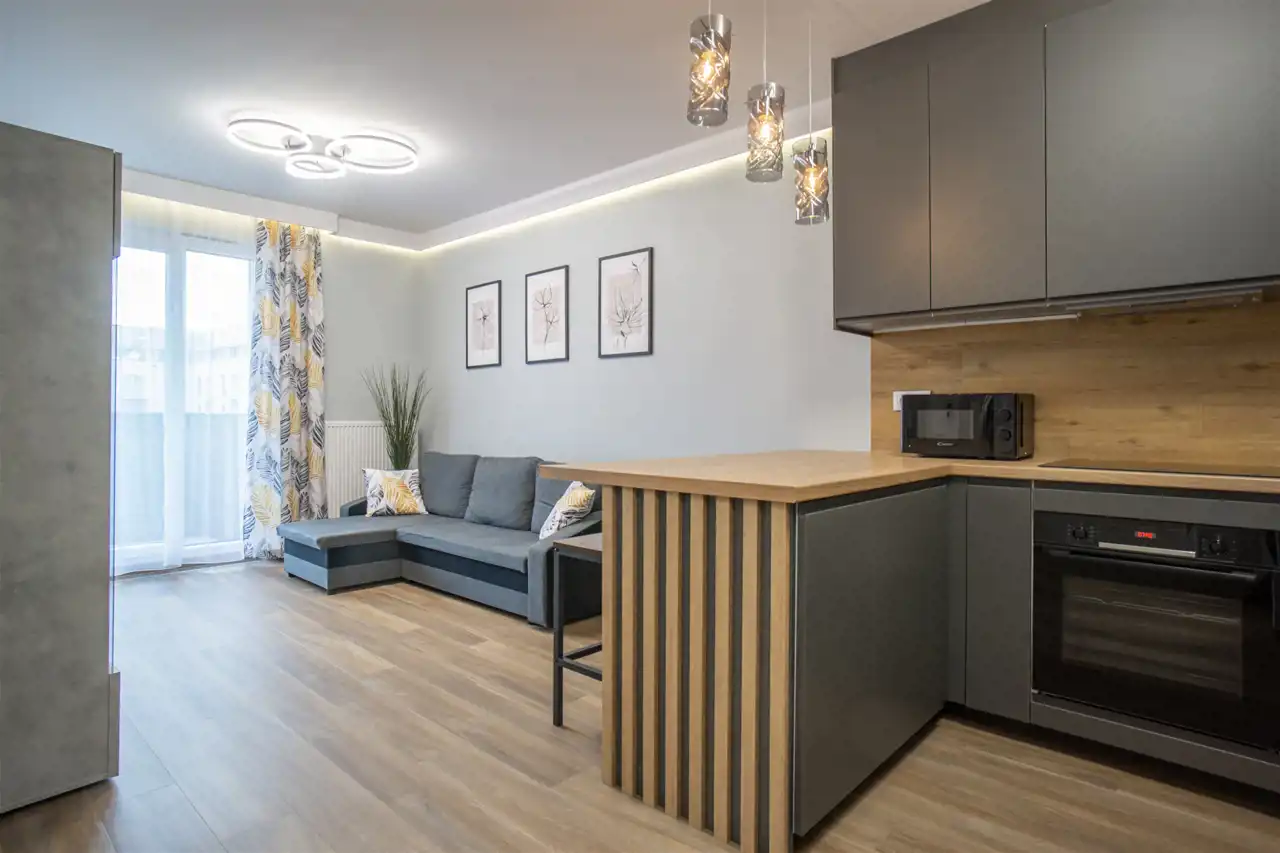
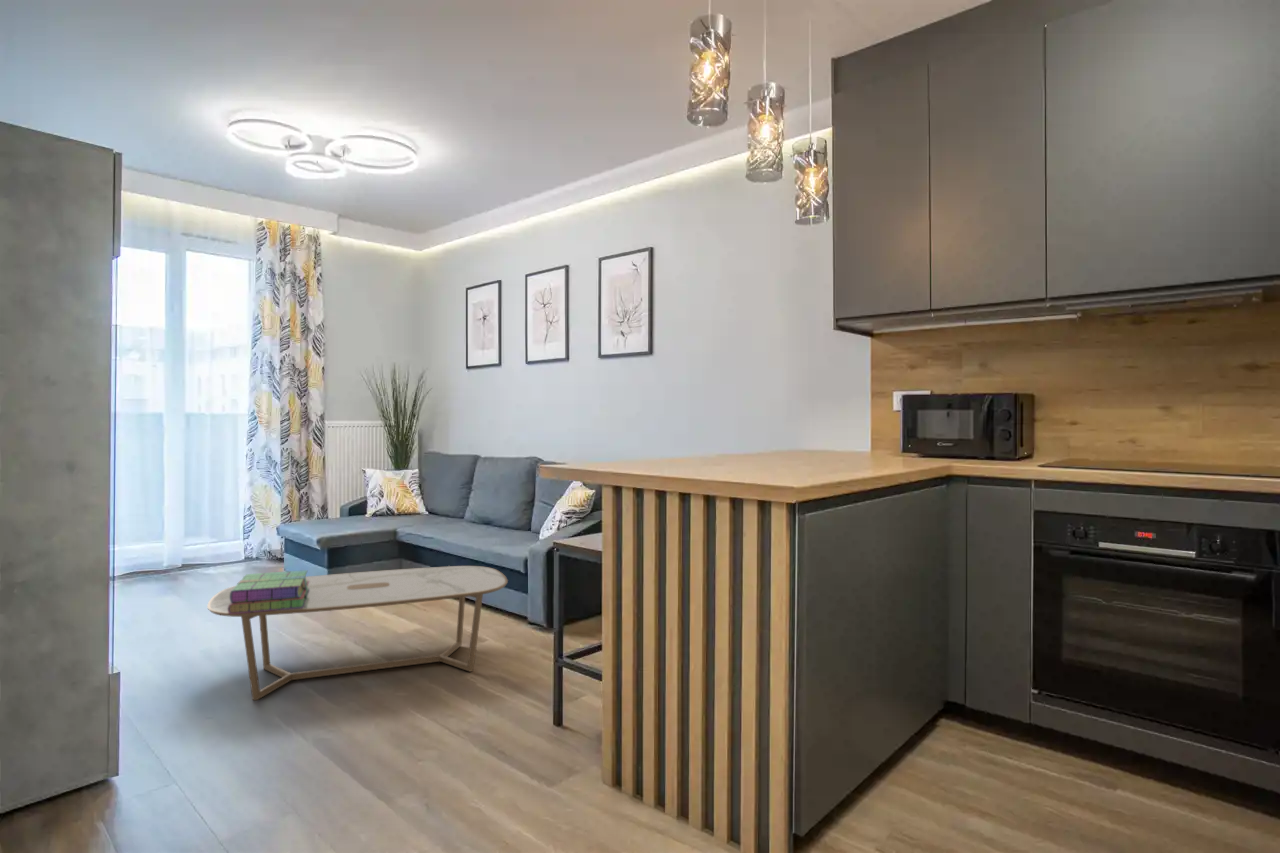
+ stack of books [228,569,309,614]
+ coffee table [206,565,509,701]
